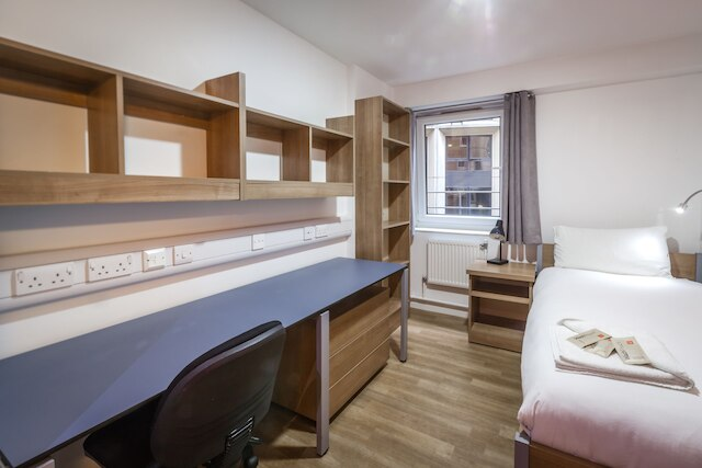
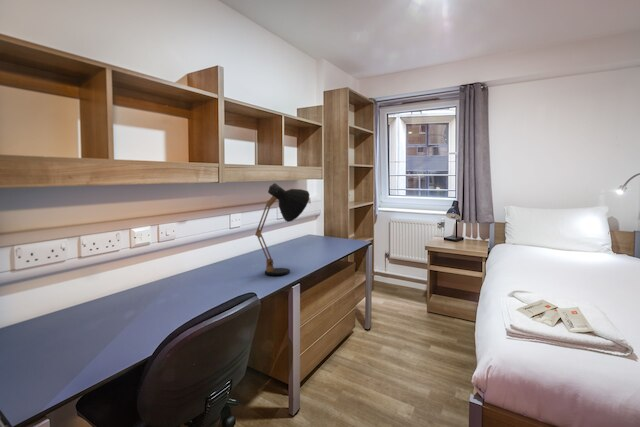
+ desk lamp [254,182,311,276]
